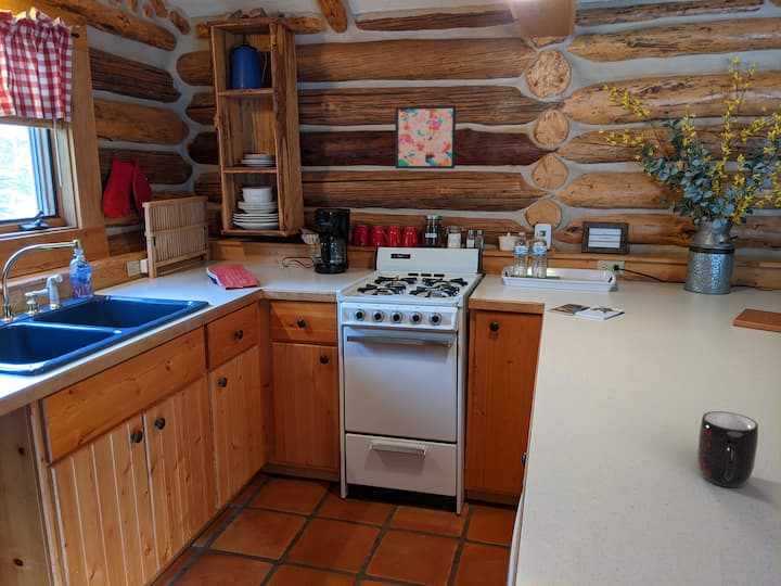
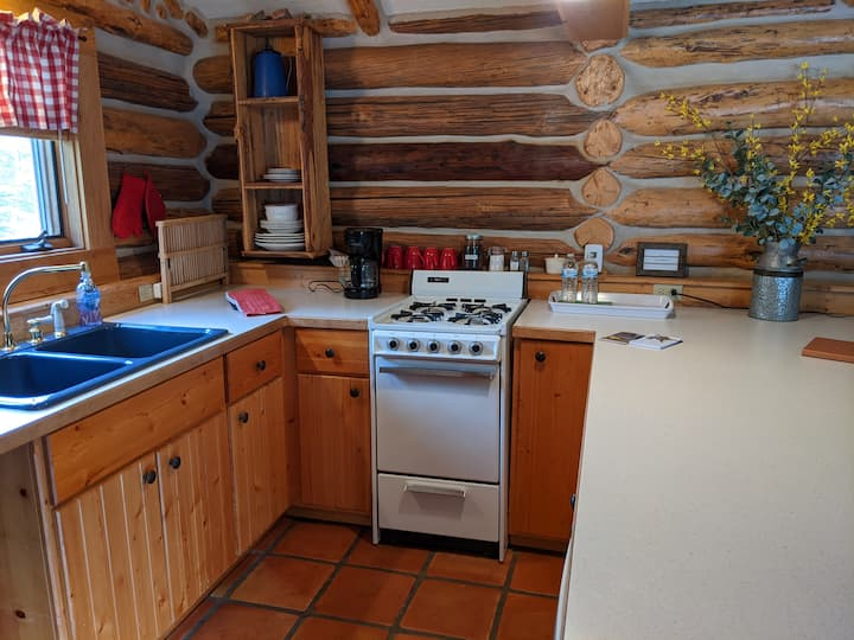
- wall art [394,104,457,169]
- mug [696,410,759,488]
